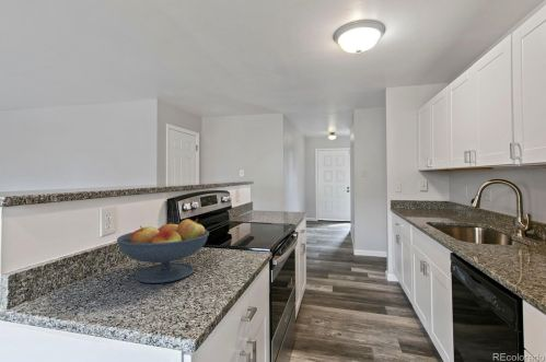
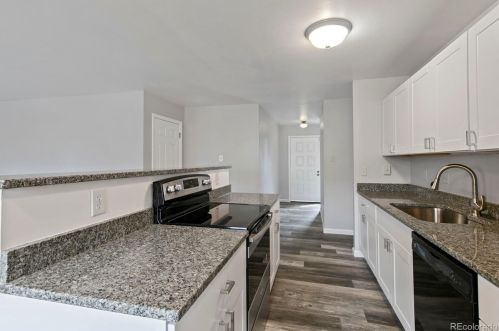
- fruit bowl [116,218,210,284]
